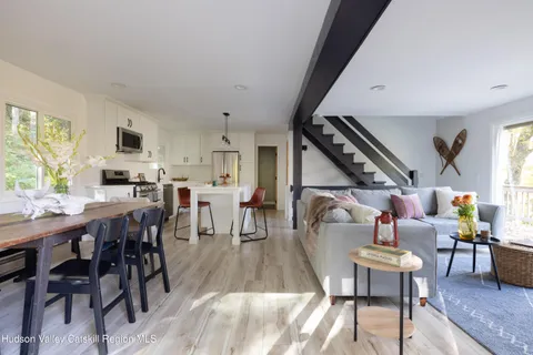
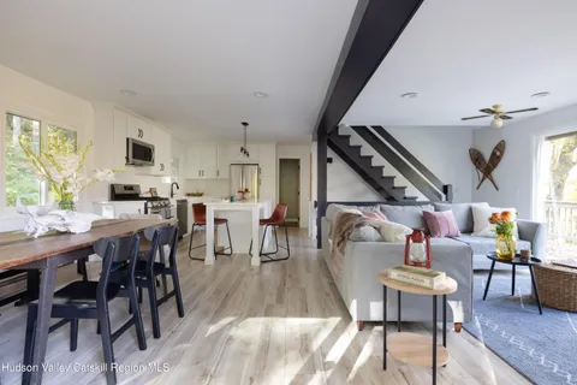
+ ceiling fan [459,103,540,130]
